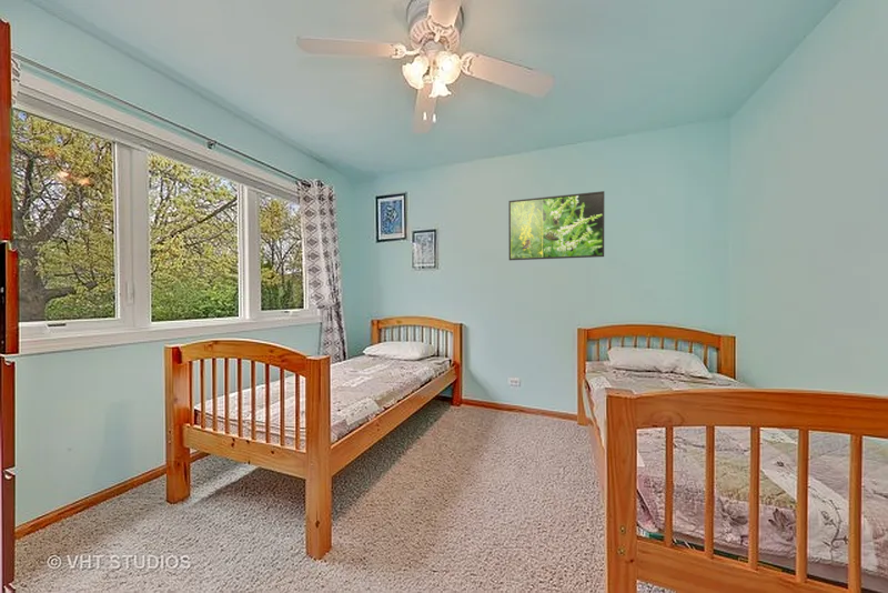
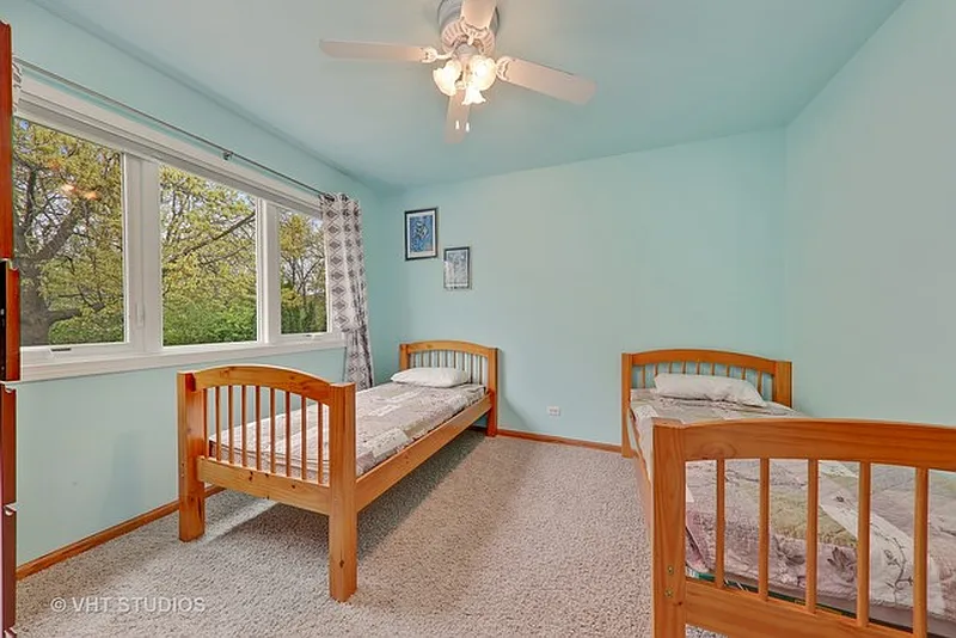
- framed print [507,190,605,261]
